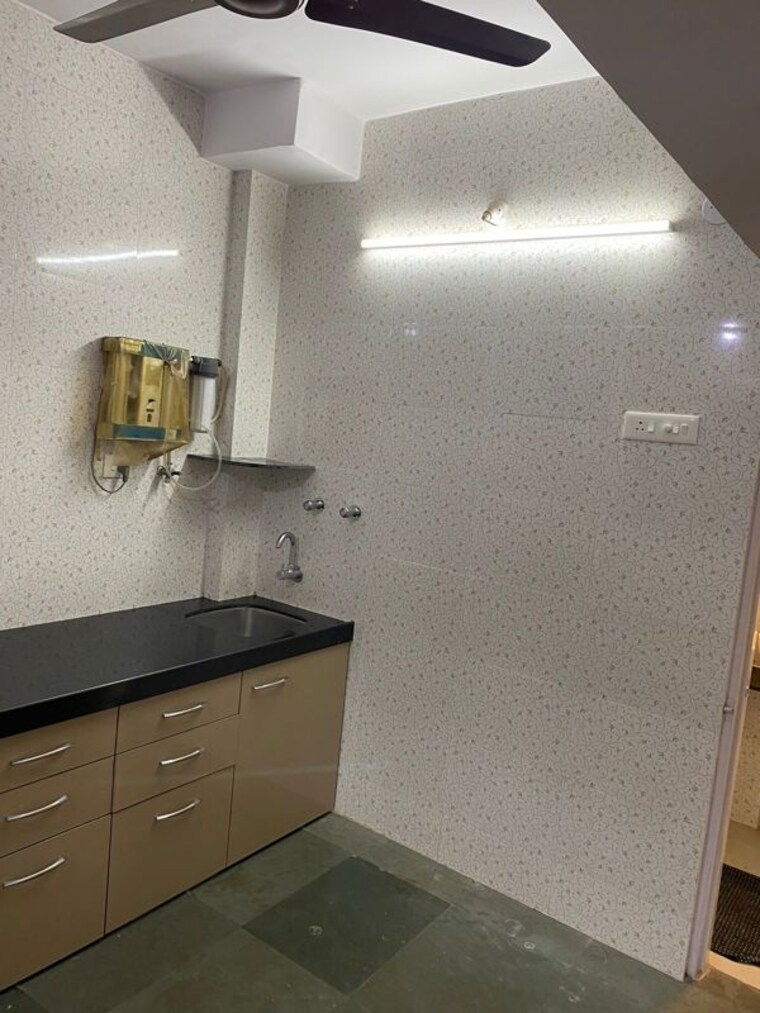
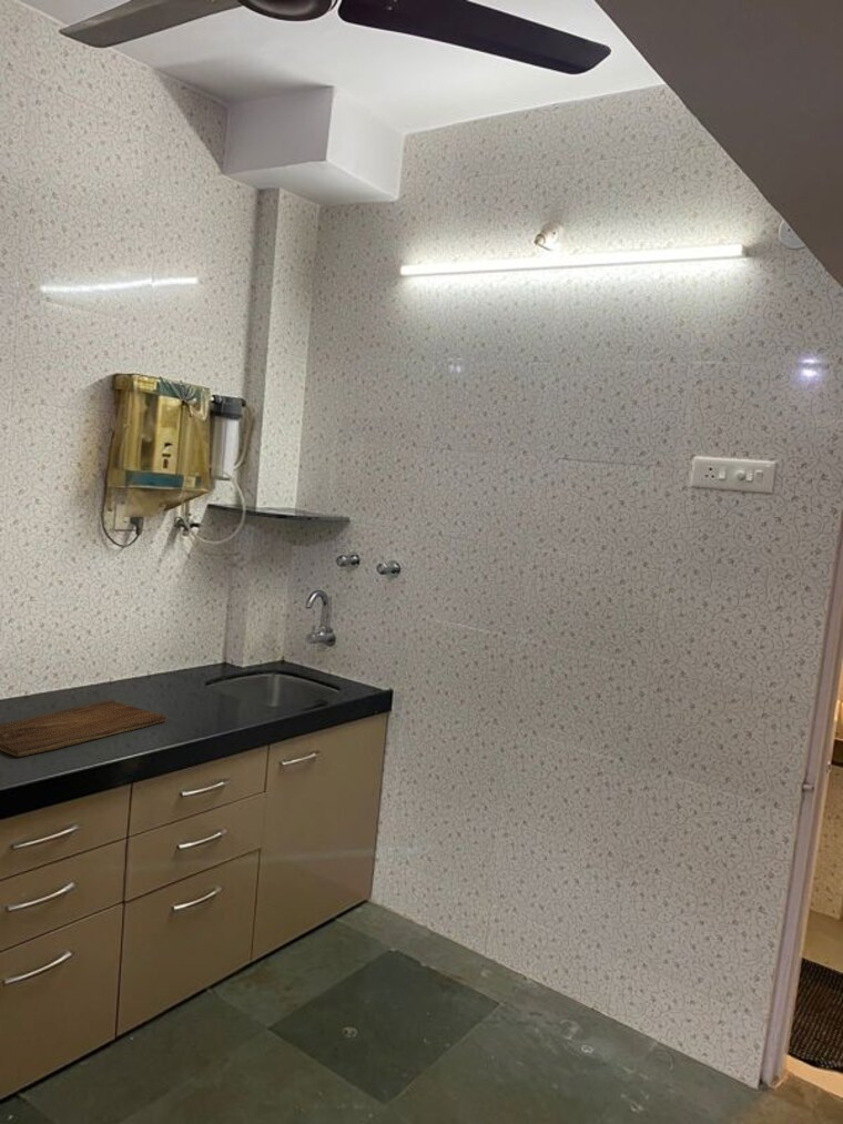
+ cutting board [0,699,167,758]
